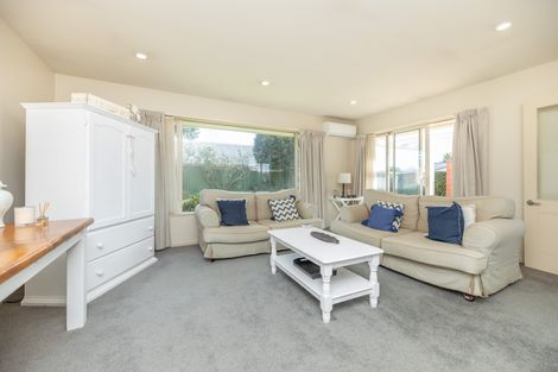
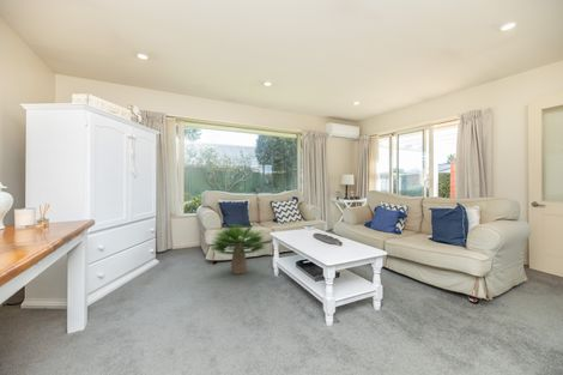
+ potted plant [208,222,268,276]
